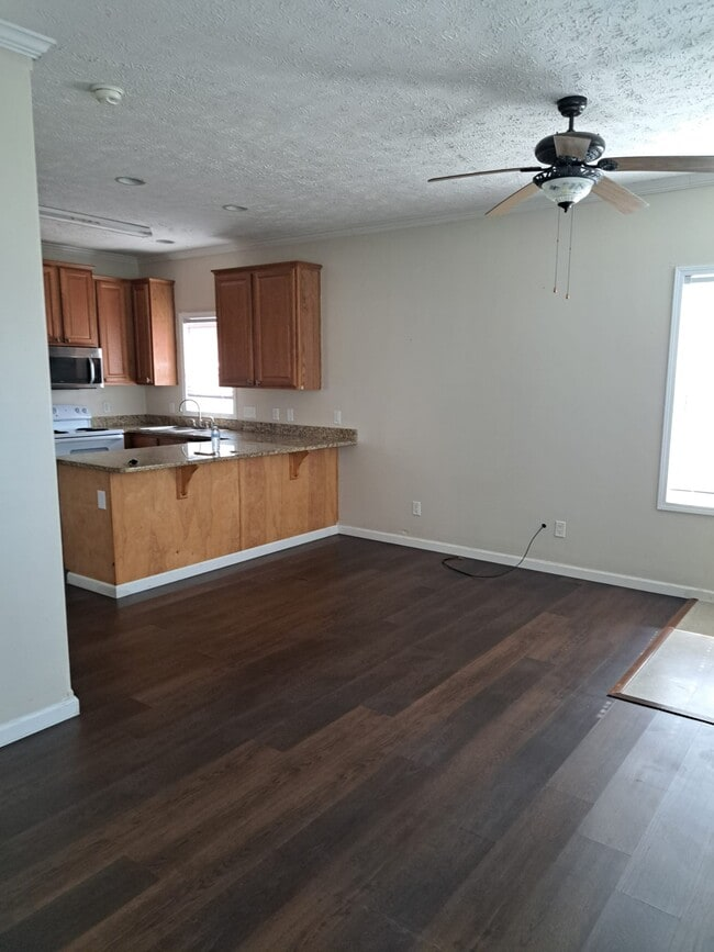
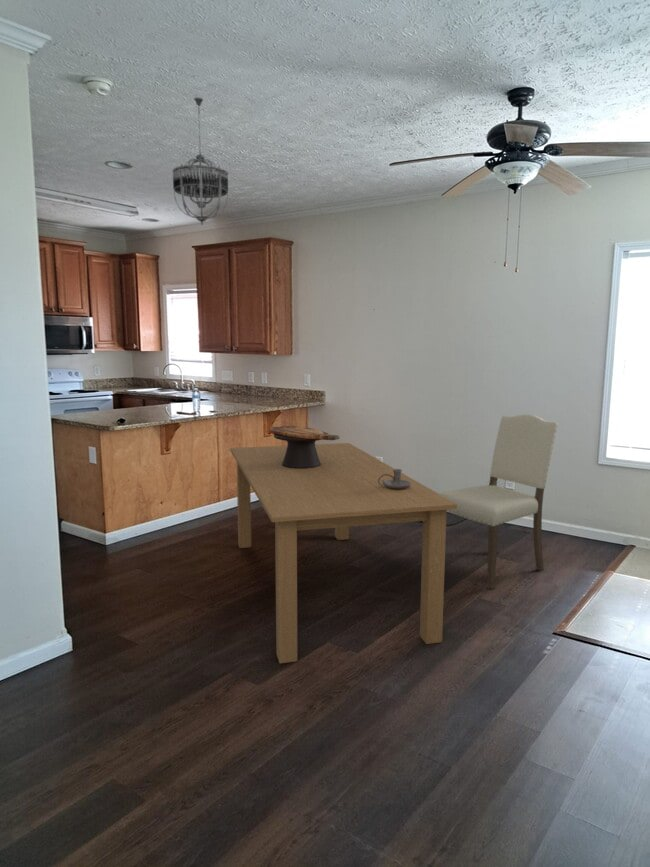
+ dining table [229,442,457,664]
+ candle holder [378,468,411,489]
+ chair [438,413,559,590]
+ chandelier [171,96,229,226]
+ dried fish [268,425,341,469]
